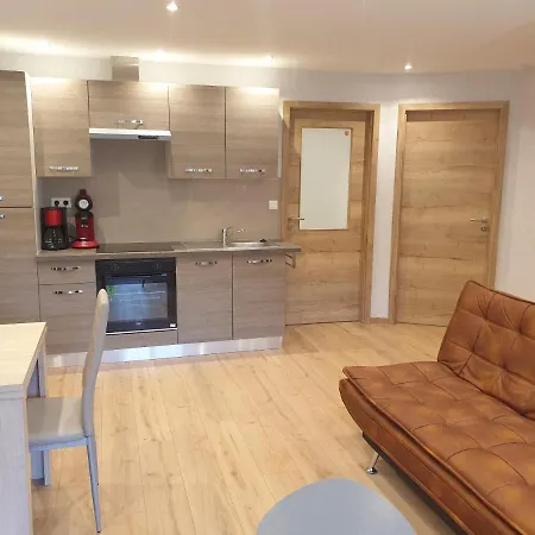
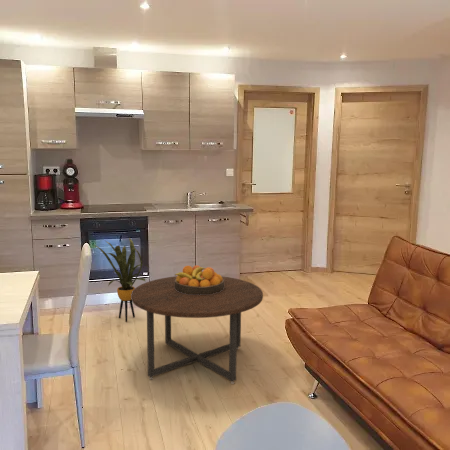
+ house plant [92,237,151,323]
+ coffee table [131,275,264,385]
+ fruit bowl [174,264,224,295]
